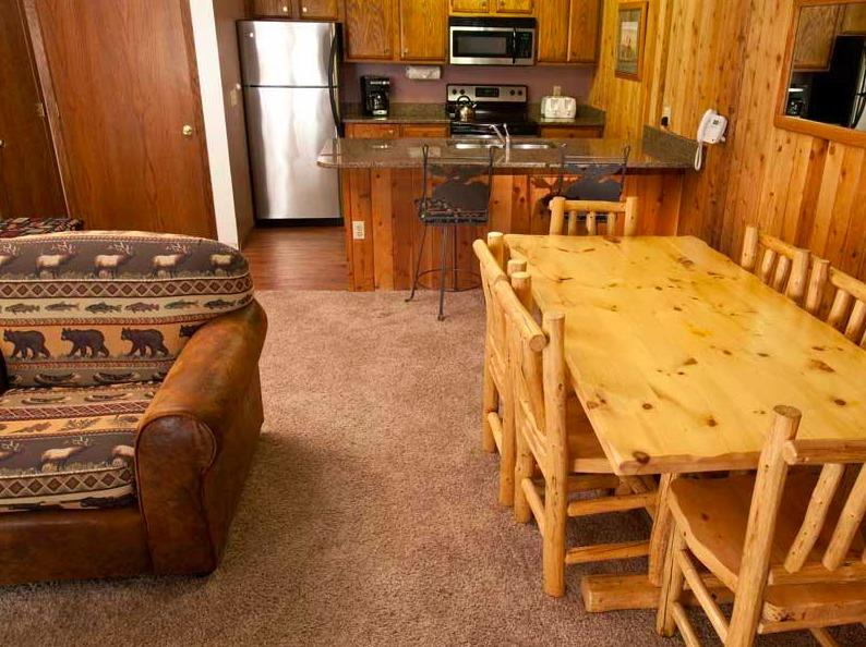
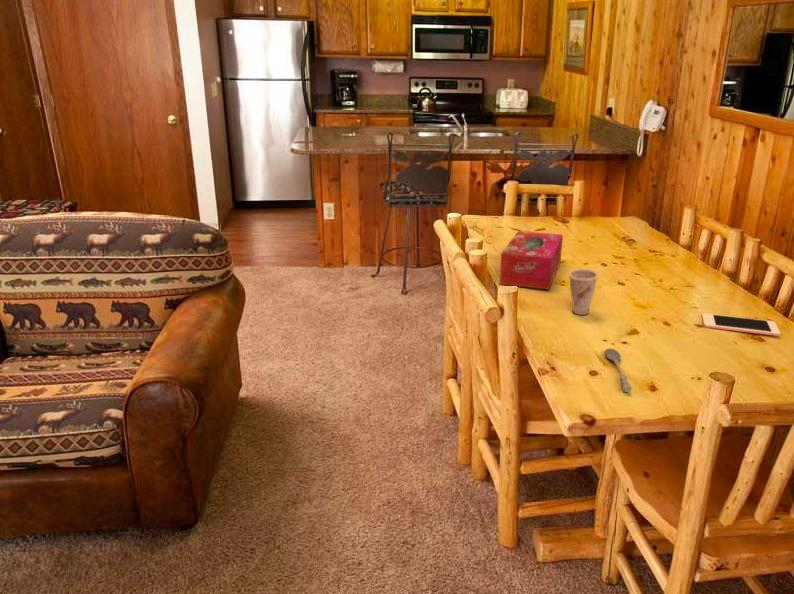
+ cup [568,268,600,316]
+ tissue box [499,230,564,291]
+ soupspoon [604,348,633,393]
+ cell phone [701,312,781,337]
